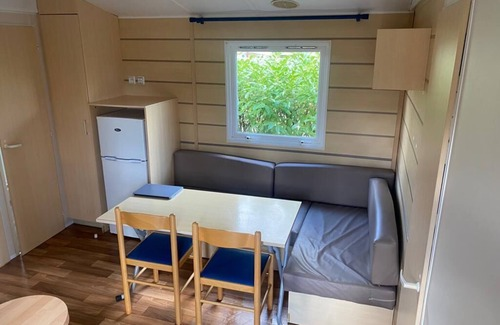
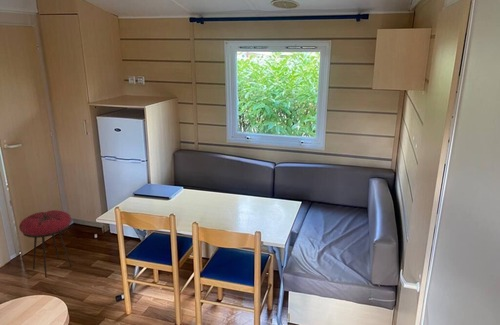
+ stool [18,209,72,278]
